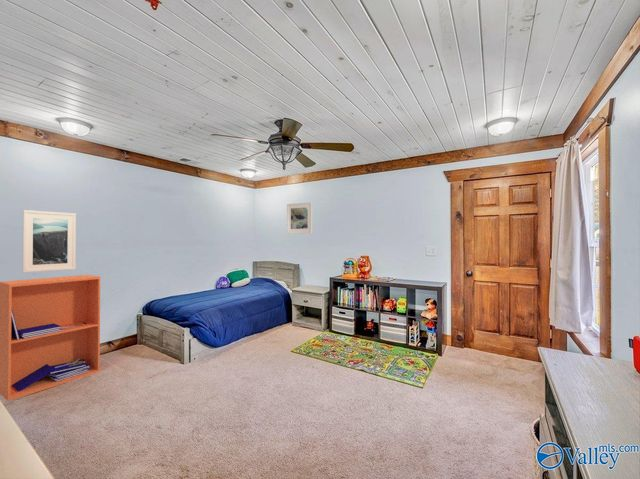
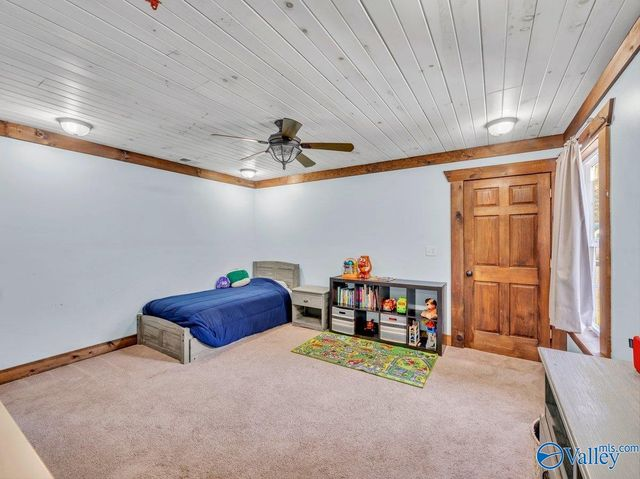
- bookshelf [0,274,101,402]
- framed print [21,209,77,273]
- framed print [286,201,313,235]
